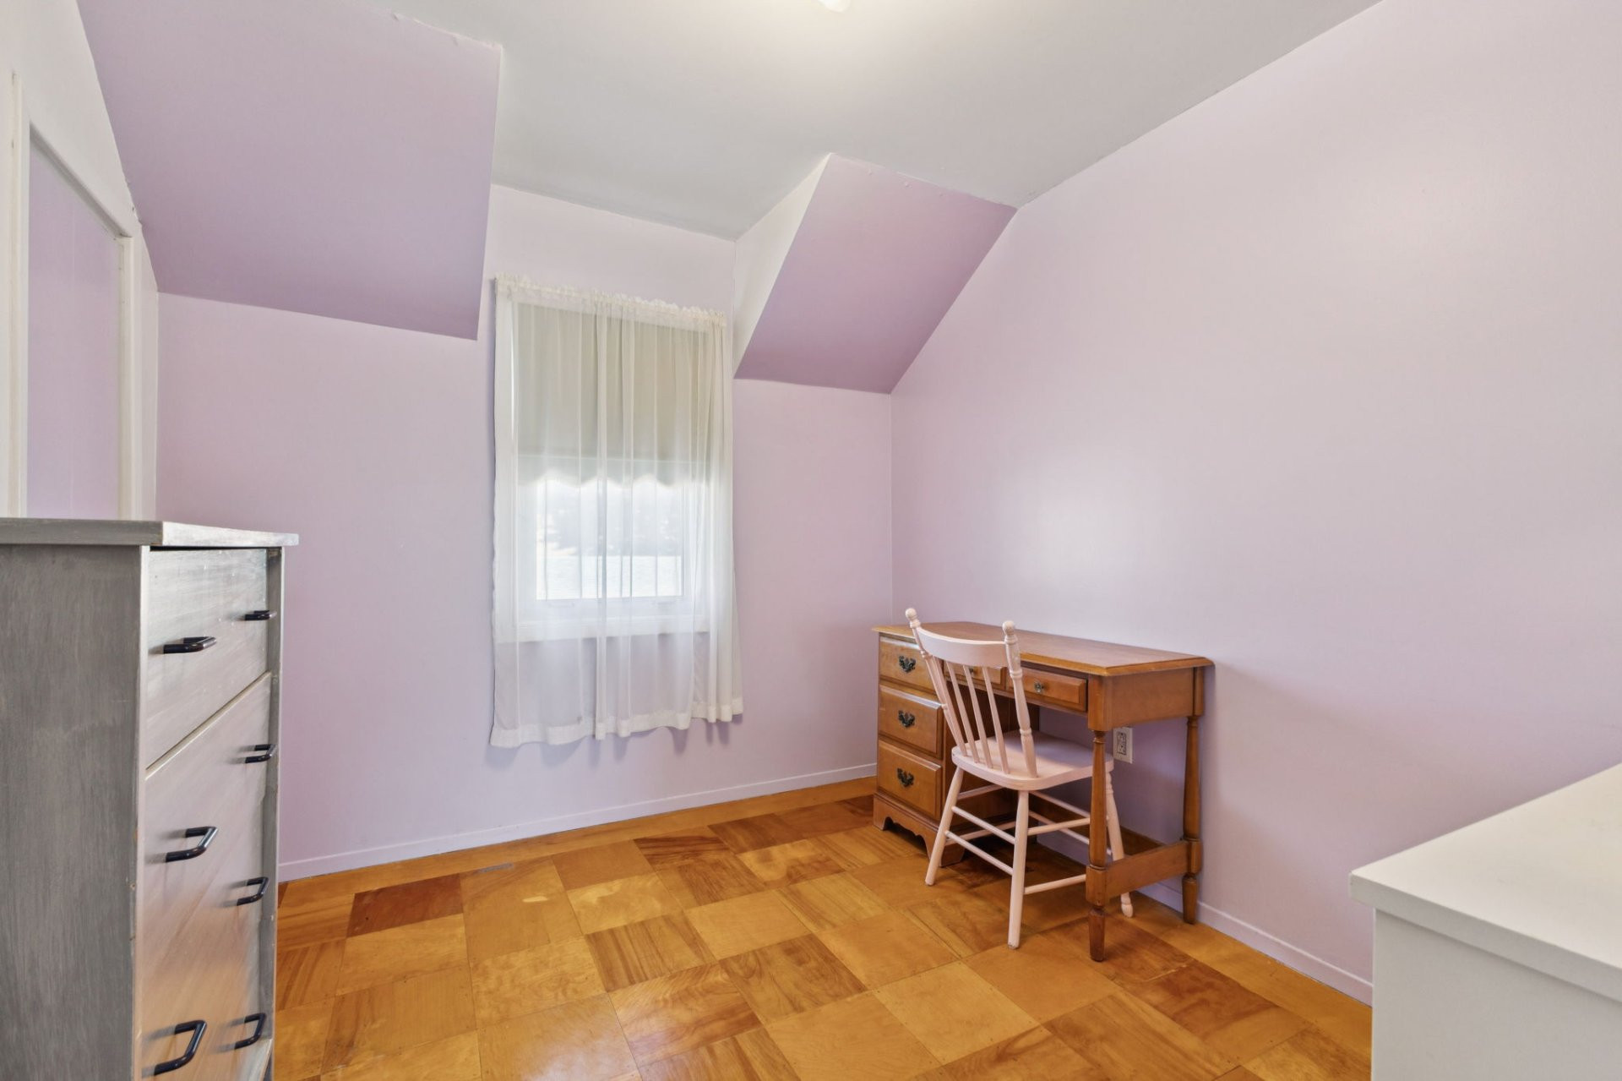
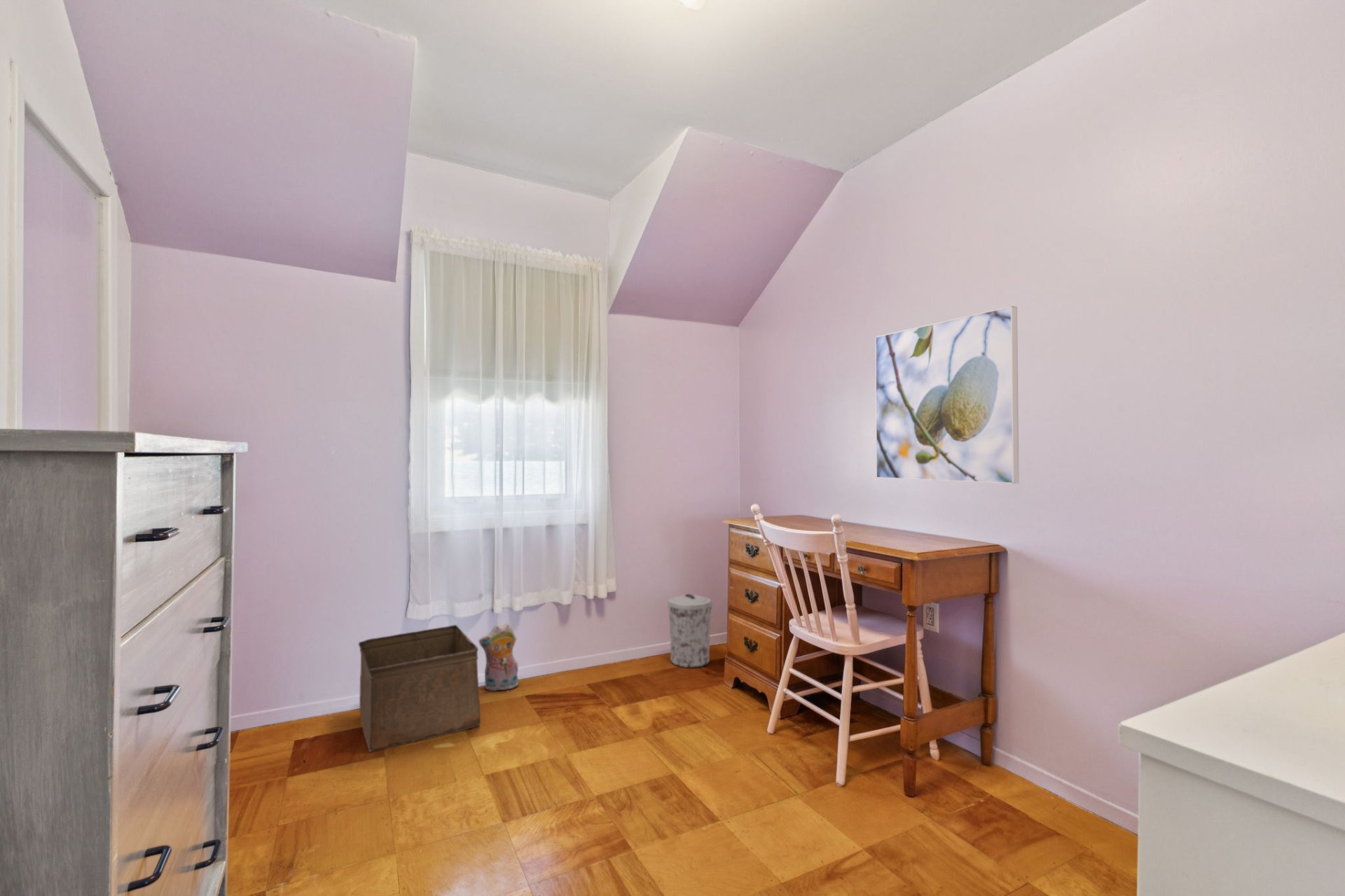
+ storage bin [358,624,481,752]
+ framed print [874,305,1019,485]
+ trash can [667,593,713,668]
+ plush toy [478,622,519,692]
